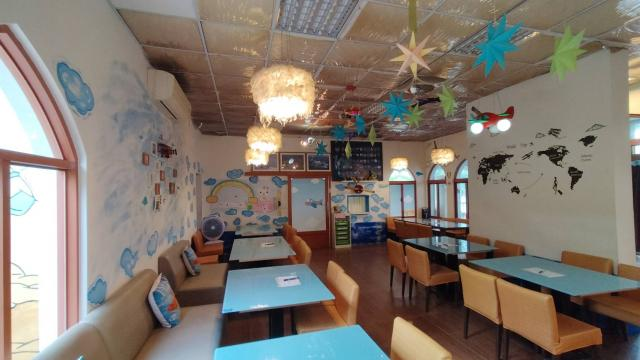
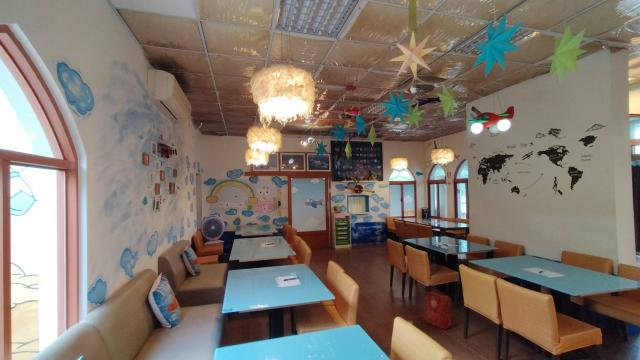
+ backpack [423,289,457,330]
